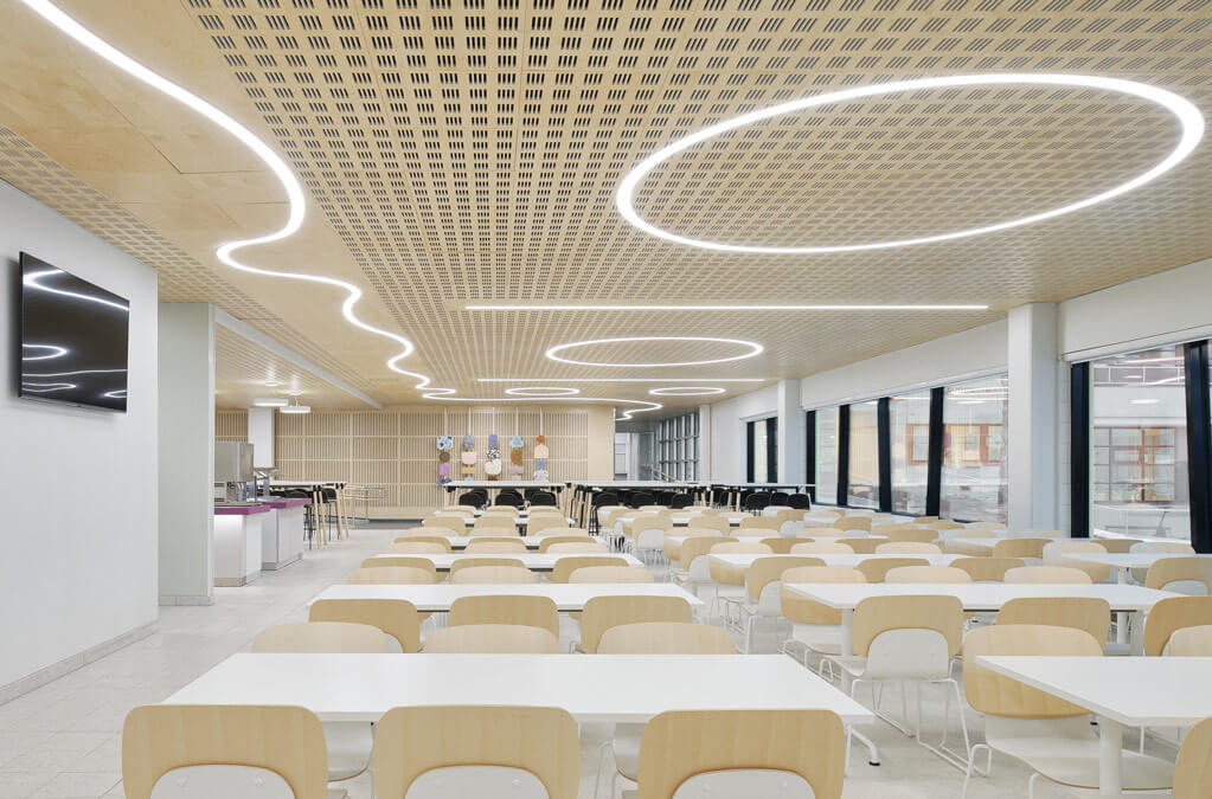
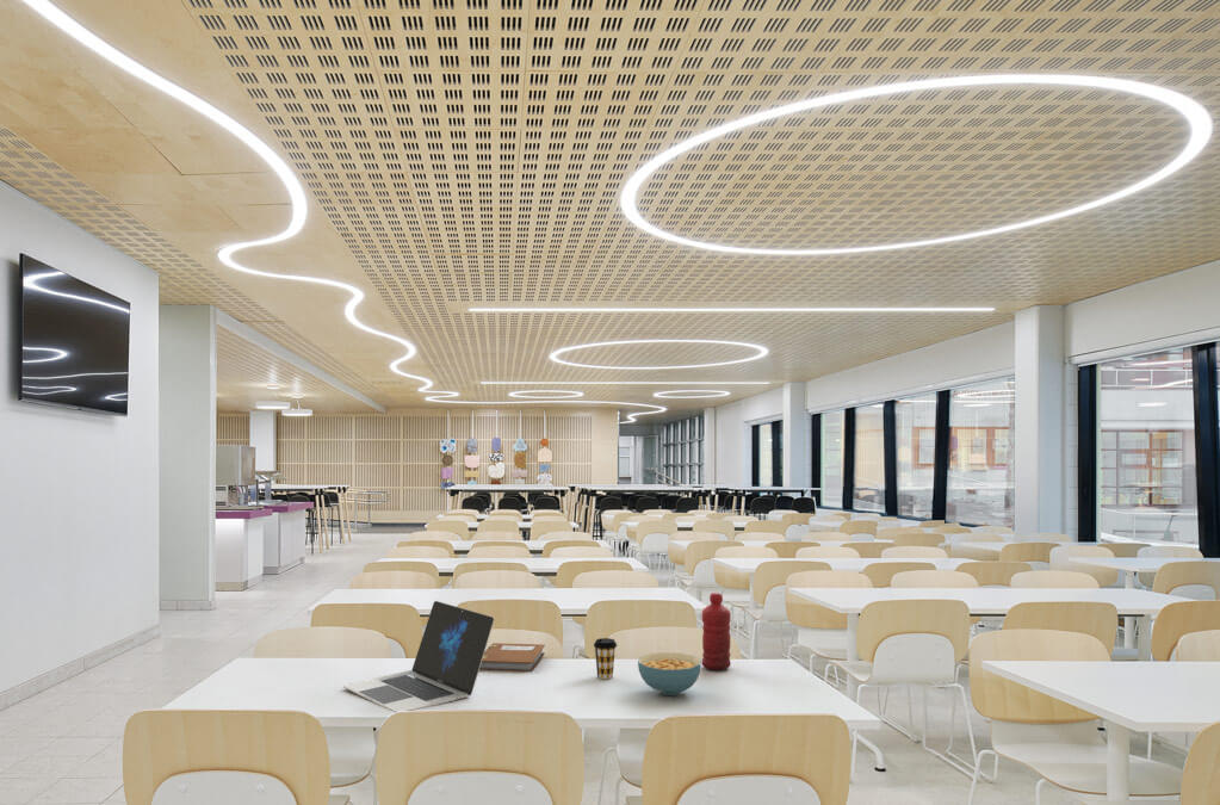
+ cereal bowl [637,651,702,696]
+ laptop [342,600,495,713]
+ coffee cup [593,637,618,681]
+ notebook [479,642,546,673]
+ water bottle [700,592,732,671]
